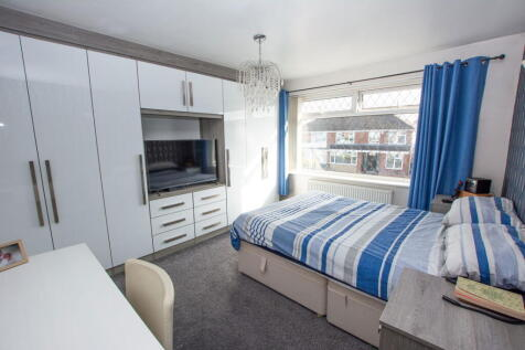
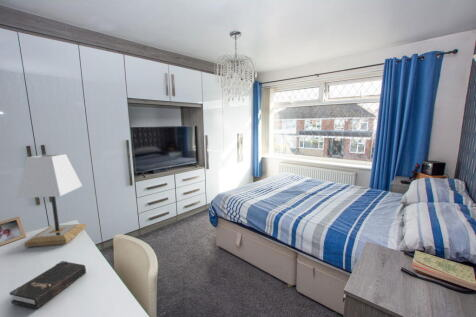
+ hardback book [9,260,87,310]
+ lamp [15,153,87,248]
